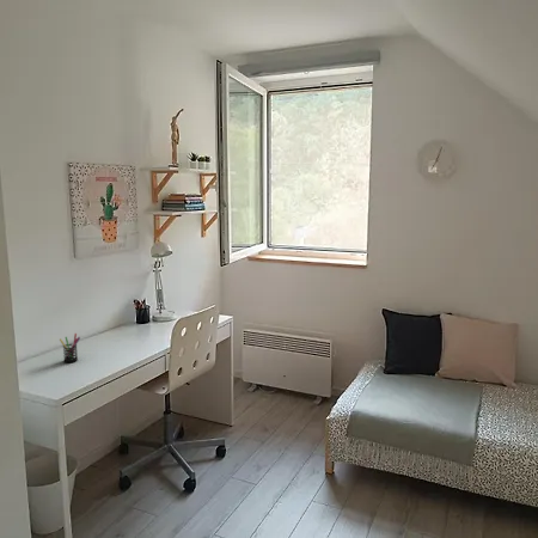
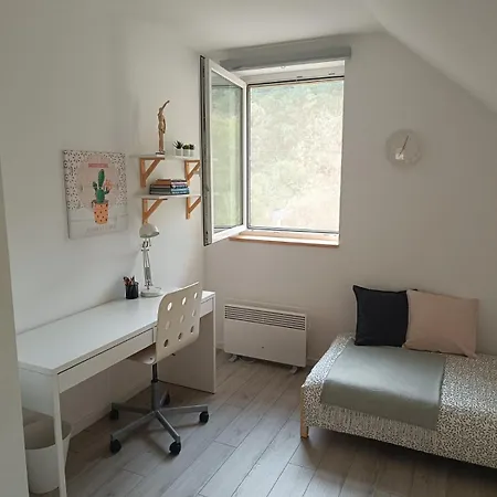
- pen holder [59,332,81,363]
